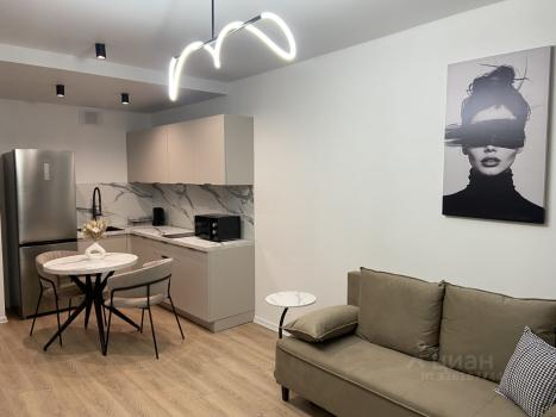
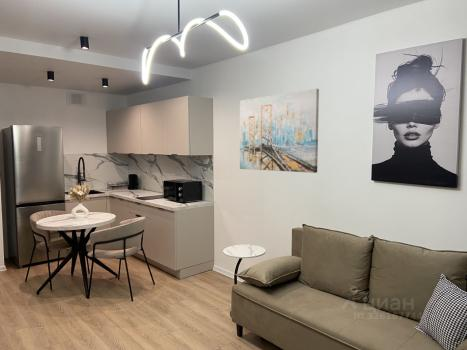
+ wall art [239,87,320,174]
